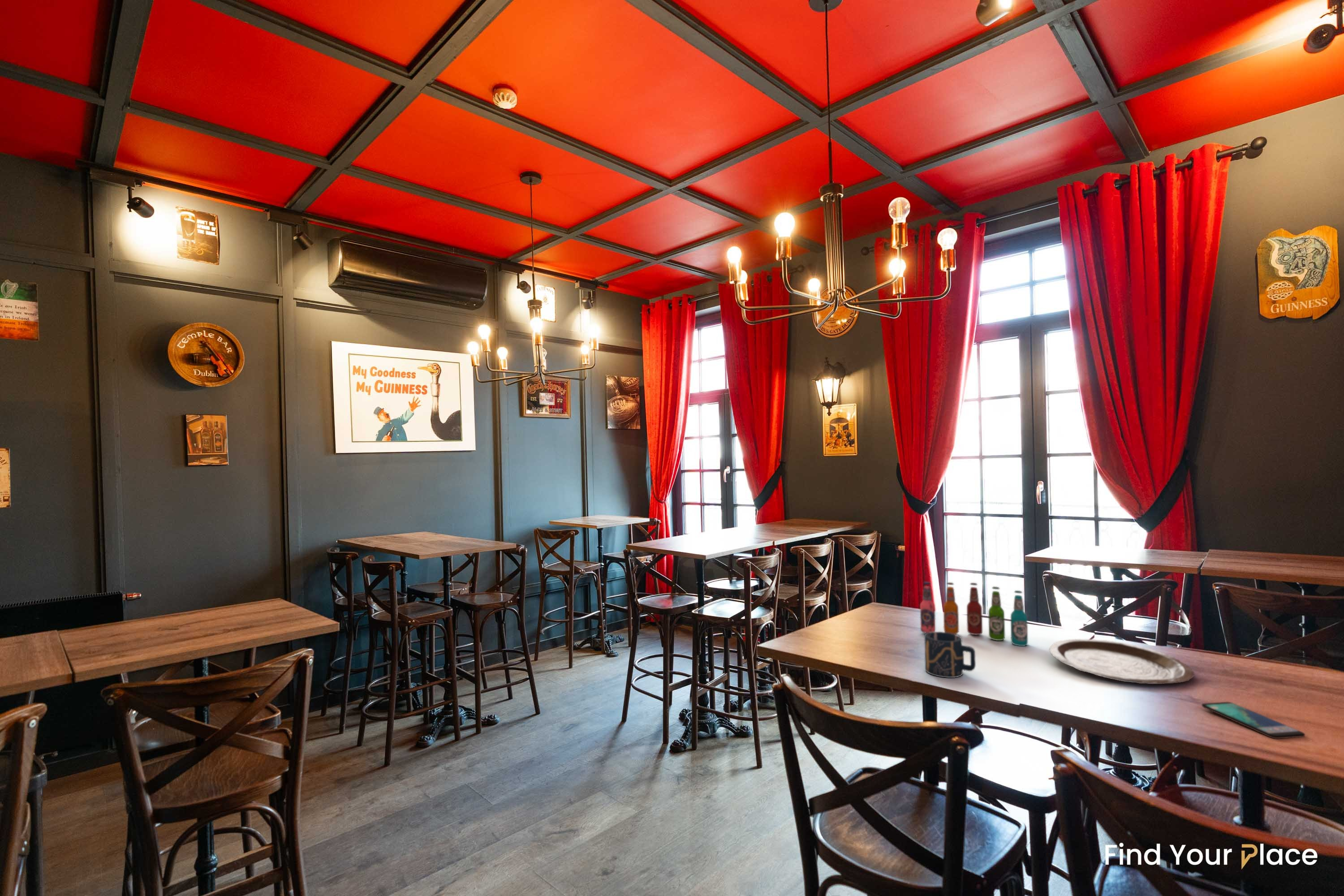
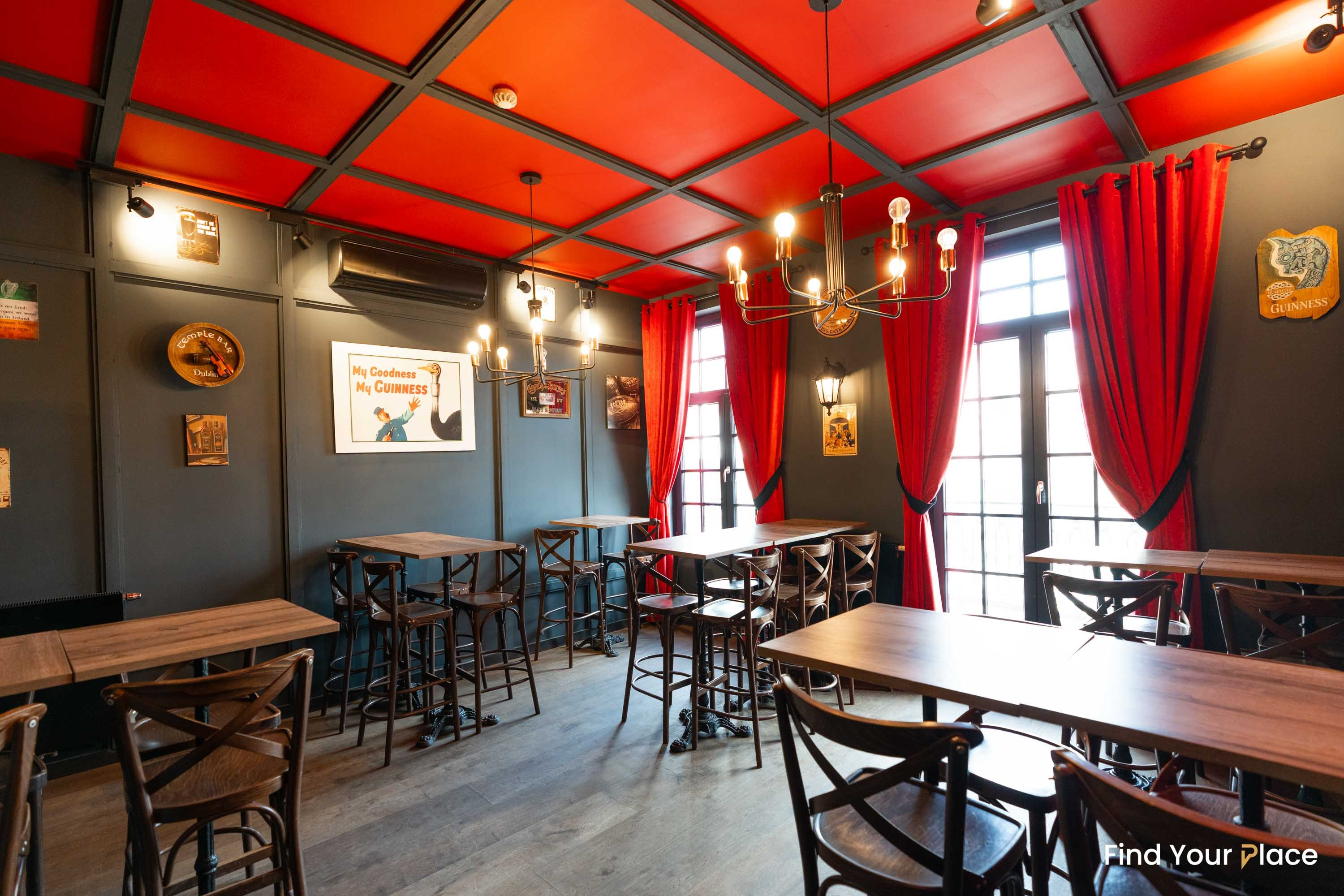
- beer bottle [919,582,1028,646]
- plate [1049,639,1195,685]
- smartphone [1201,702,1305,739]
- cup [924,631,976,678]
